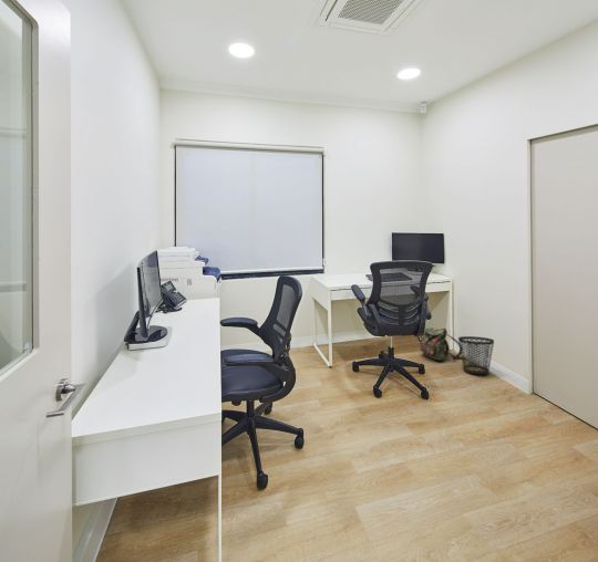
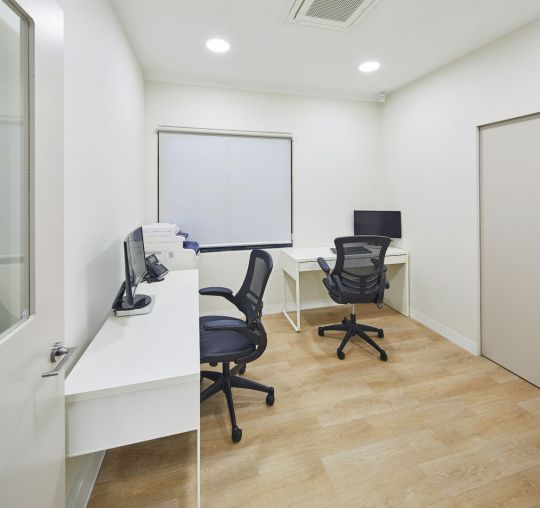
- wastebasket [457,335,495,375]
- backpack [419,326,463,362]
